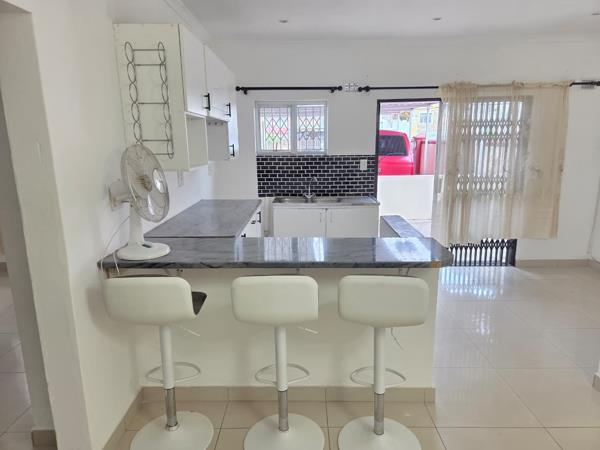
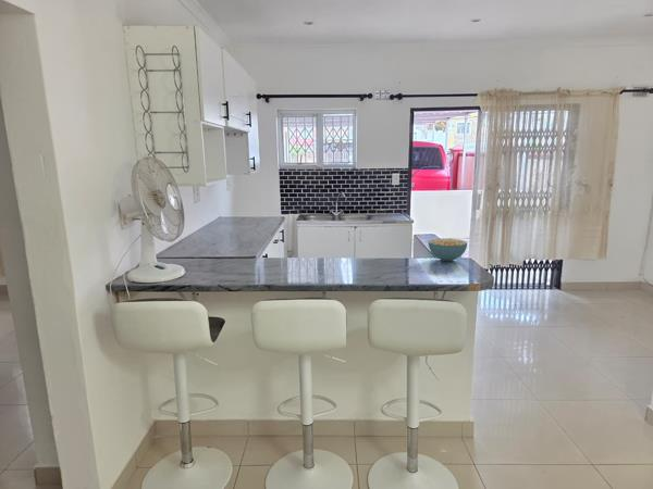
+ cereal bowl [428,238,468,262]
